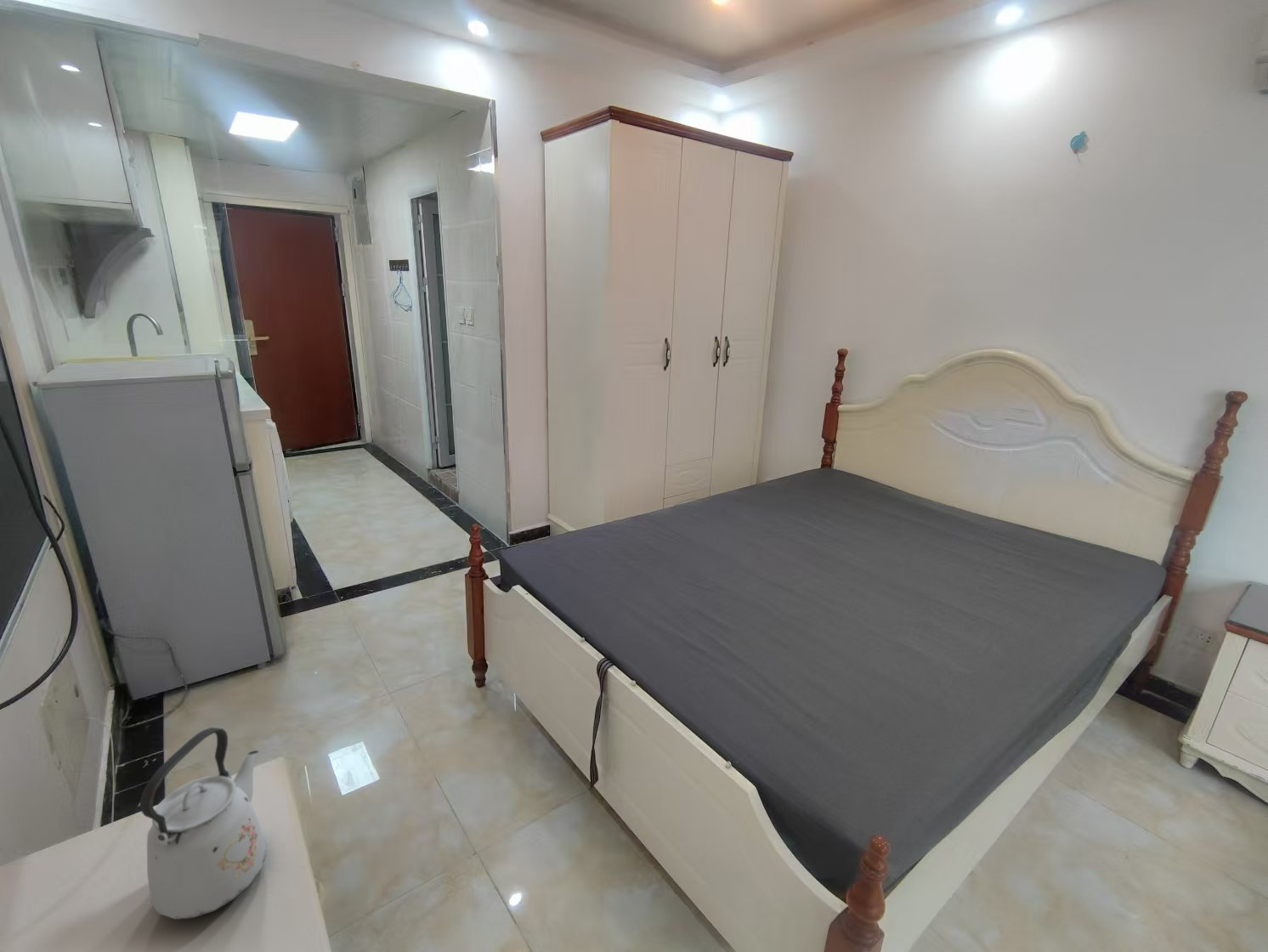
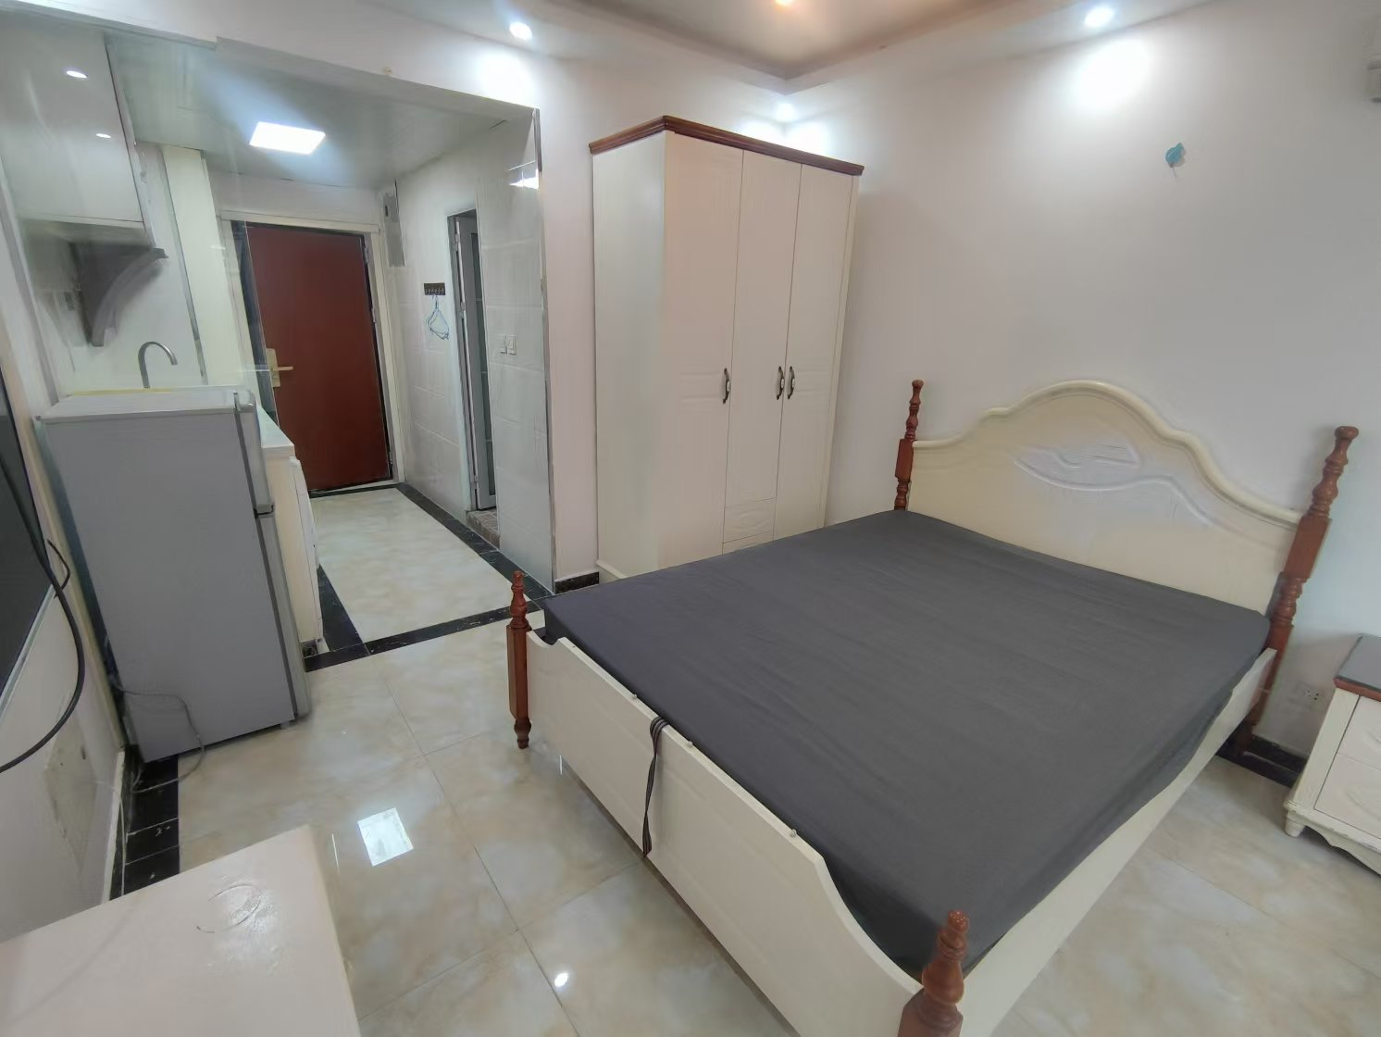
- kettle [139,727,268,921]
